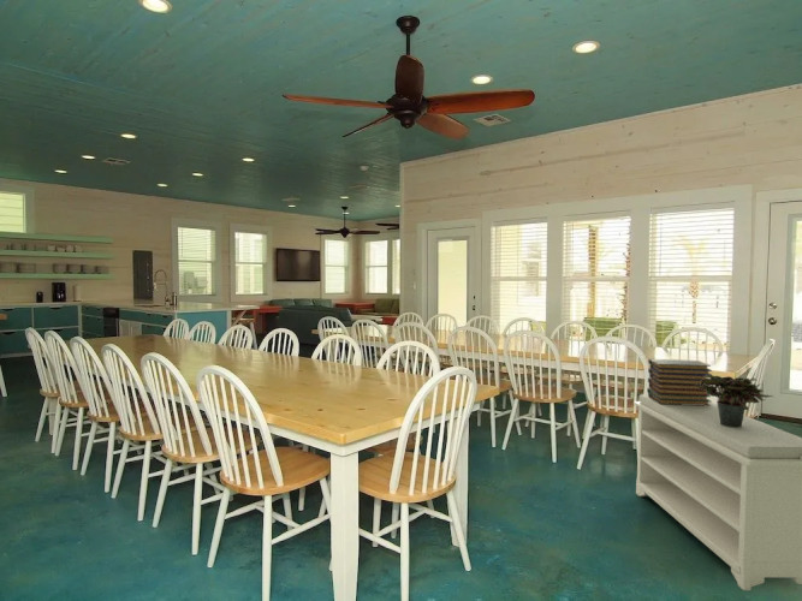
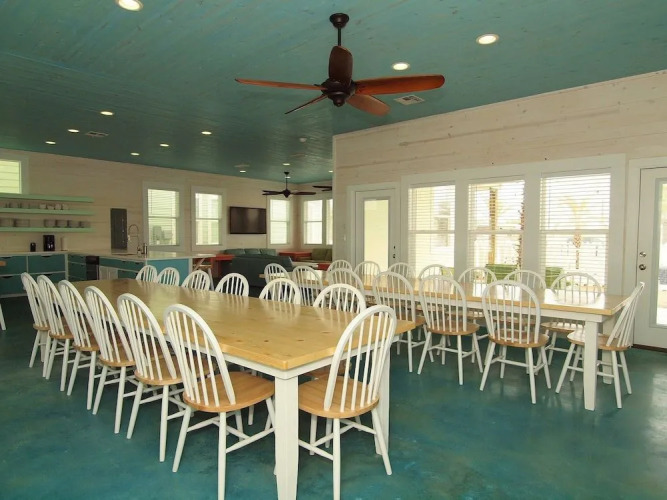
- bench [632,393,802,591]
- book stack [646,358,713,406]
- potted plant [695,374,774,428]
